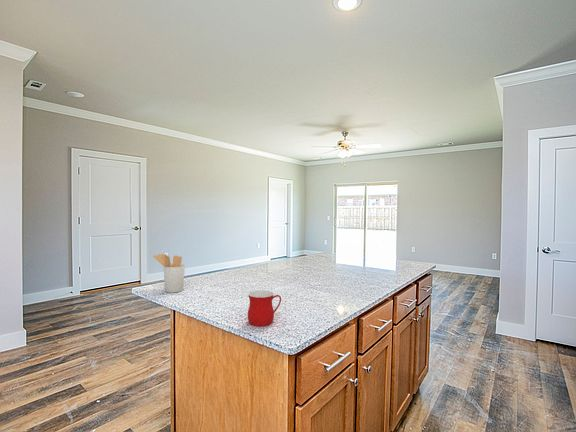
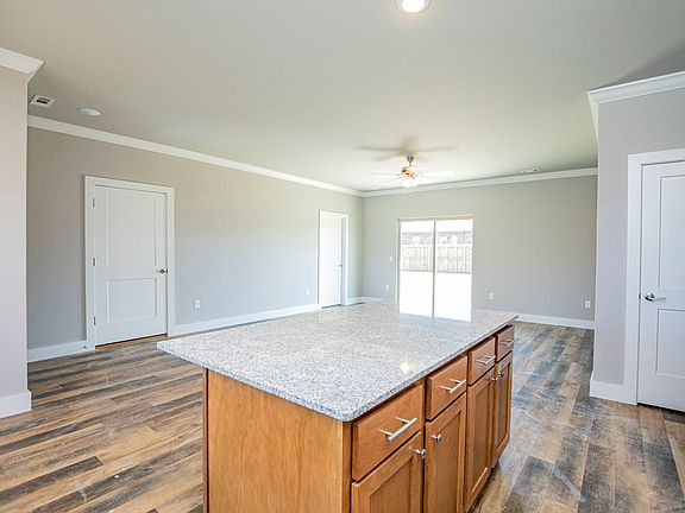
- mug [247,289,282,327]
- utensil holder [152,253,186,294]
